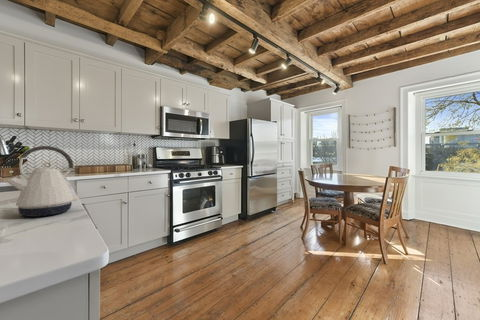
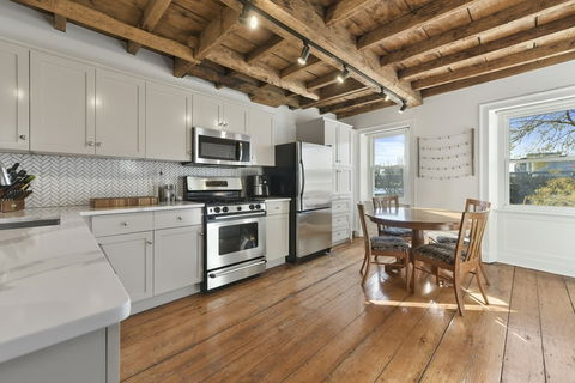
- kettle [5,145,78,218]
